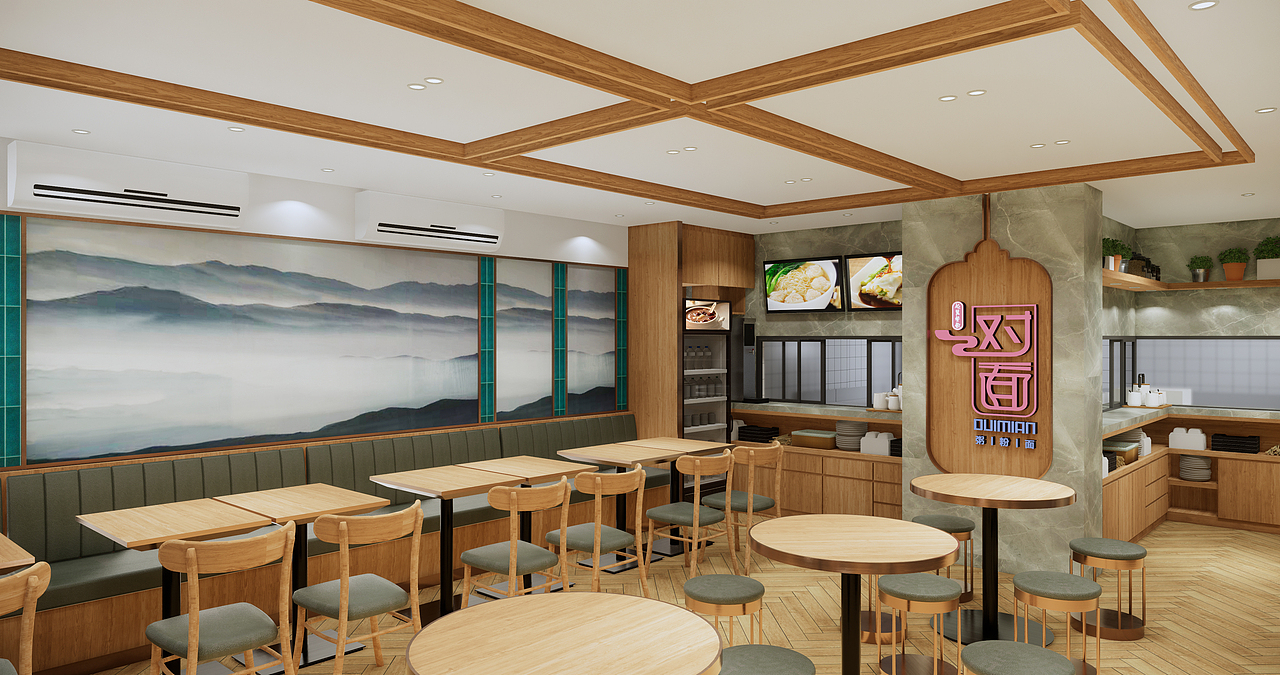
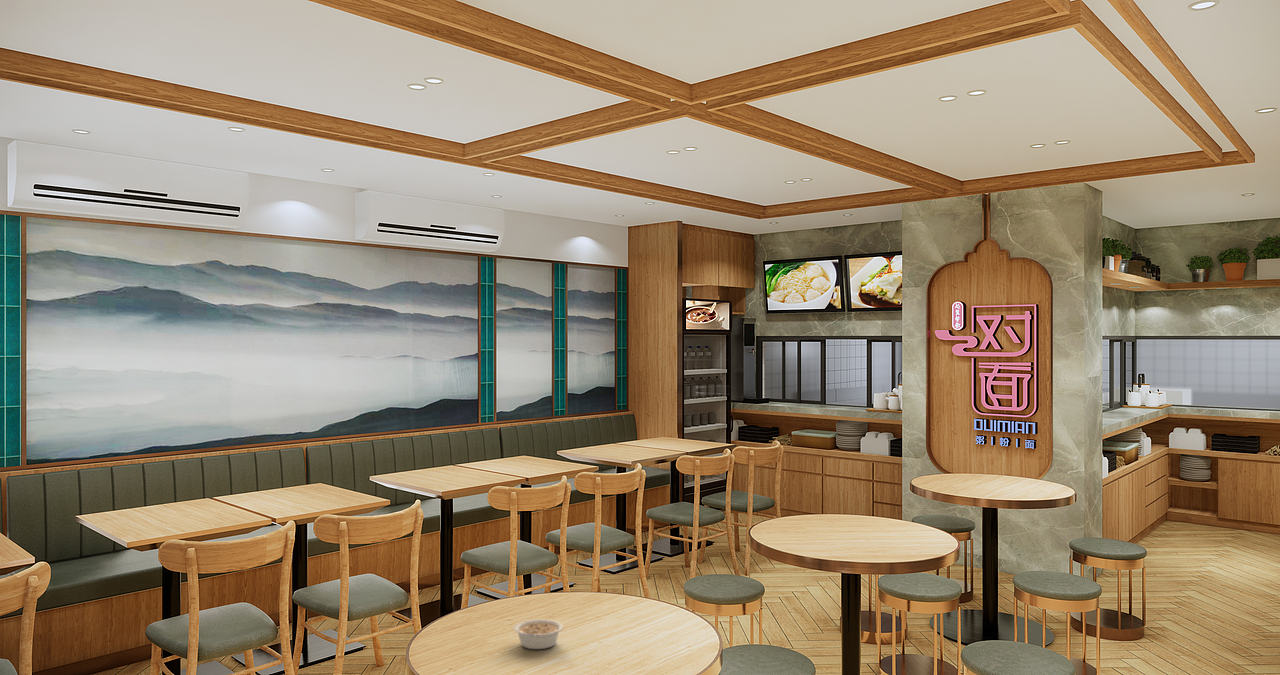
+ legume [513,618,564,650]
